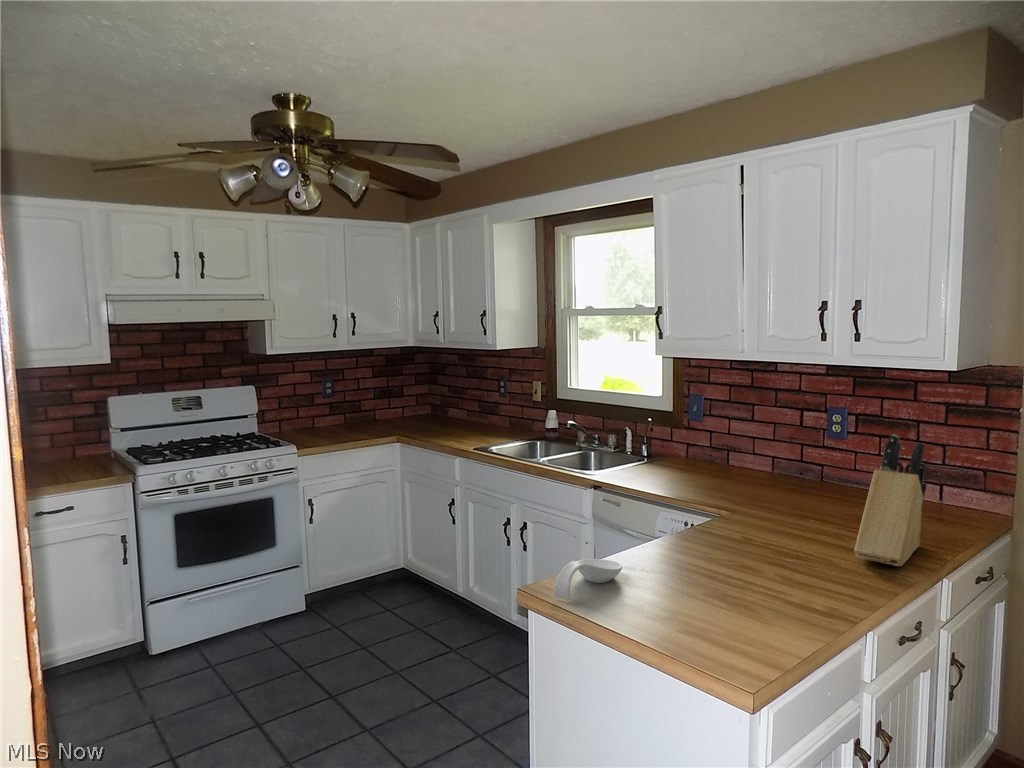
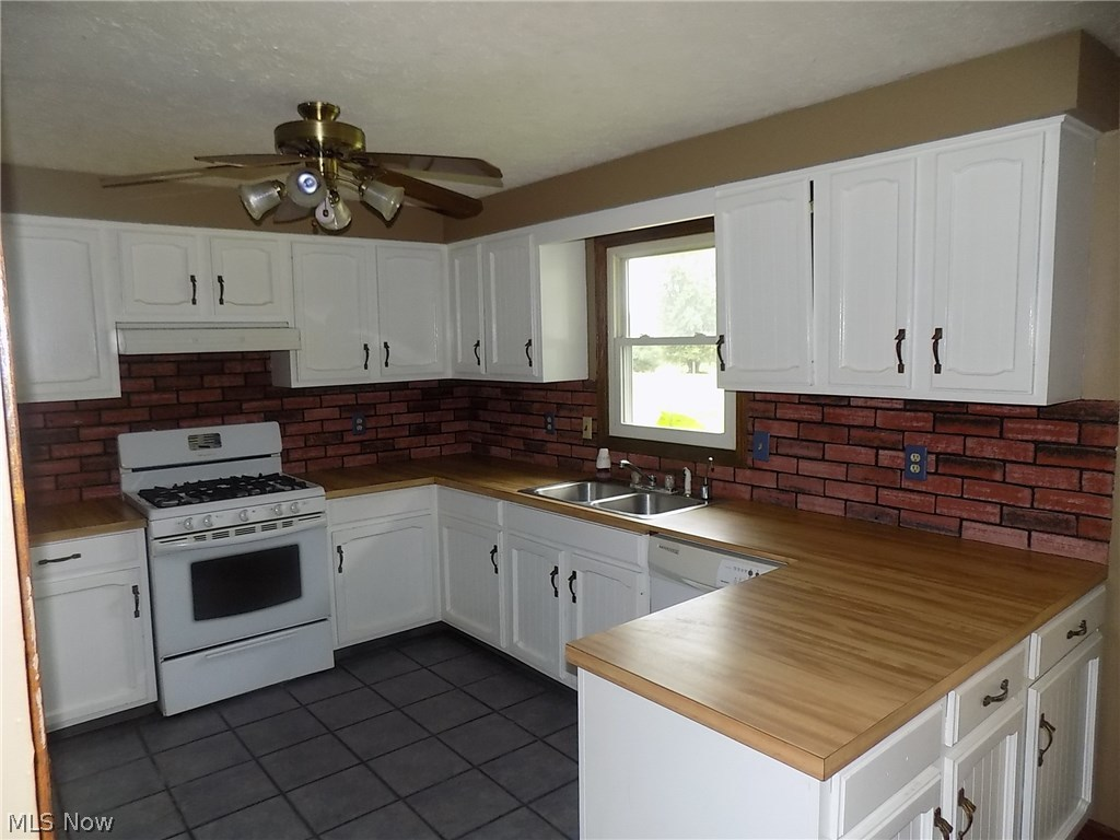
- spoon rest [552,558,623,601]
- knife block [853,433,928,567]
